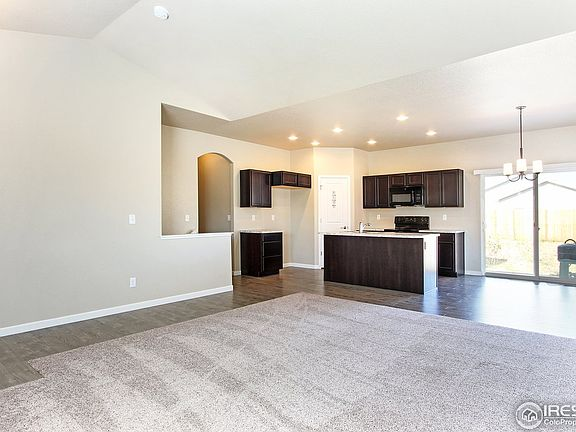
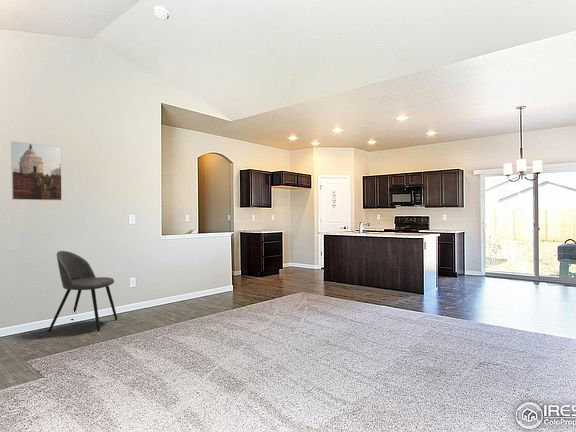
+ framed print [10,140,63,201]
+ dining chair [47,250,119,333]
